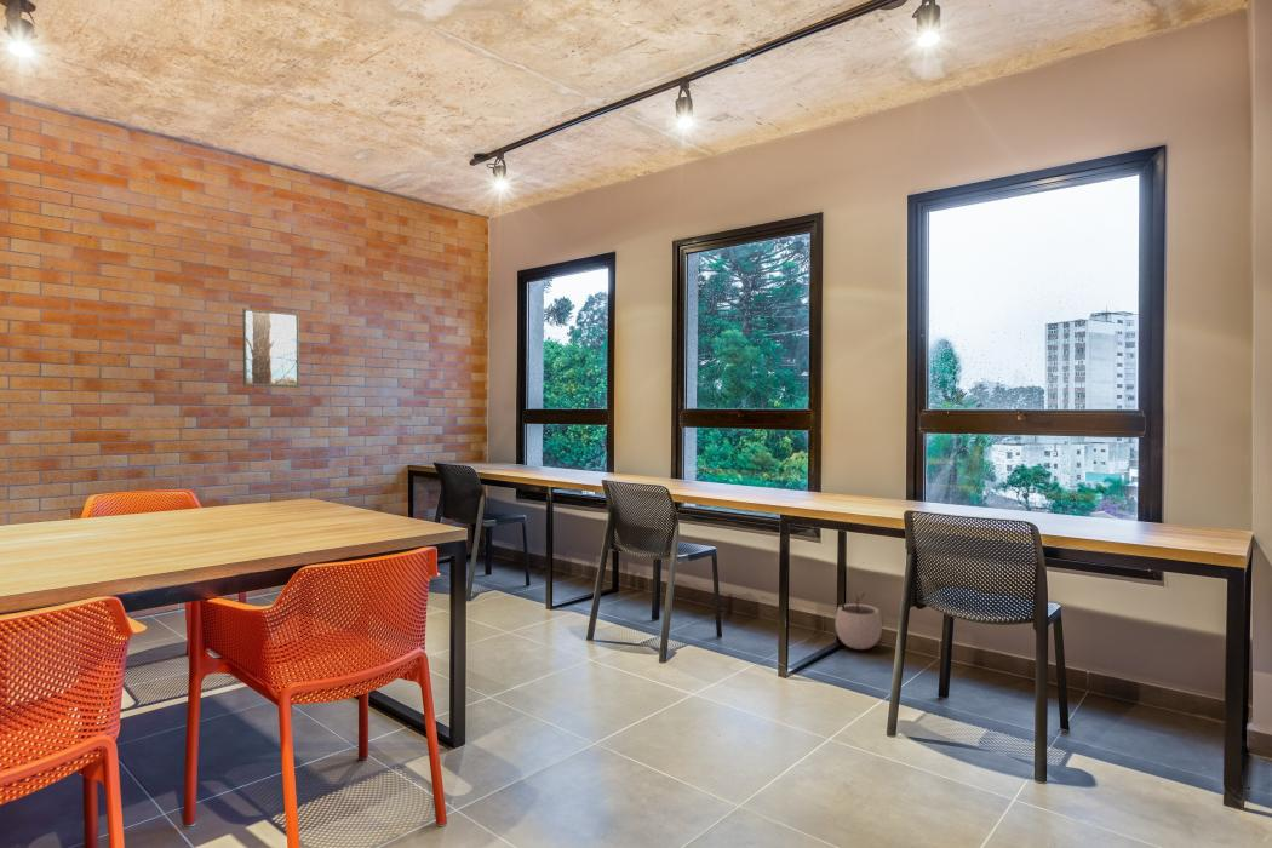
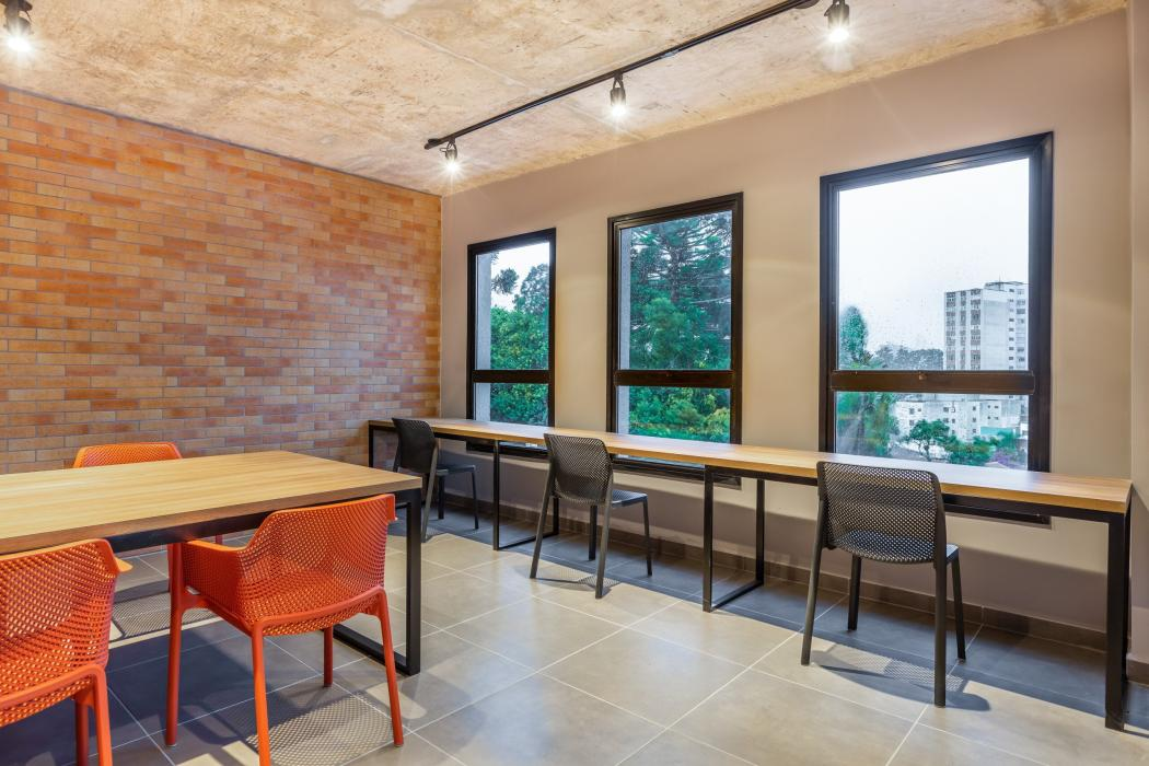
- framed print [242,308,300,389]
- plant pot [833,590,883,651]
